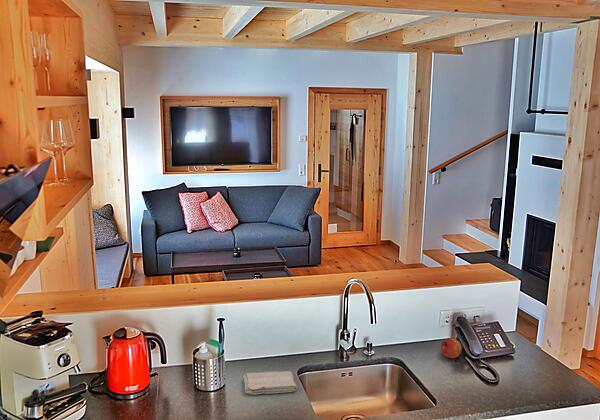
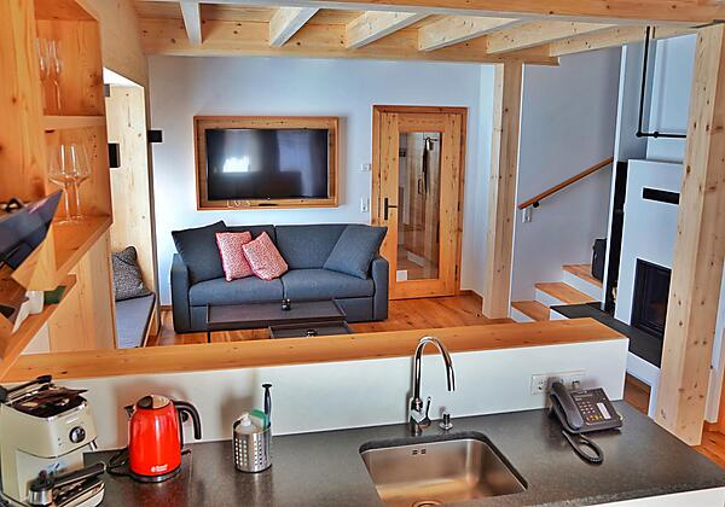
- washcloth [242,370,298,395]
- fruit [440,337,463,359]
